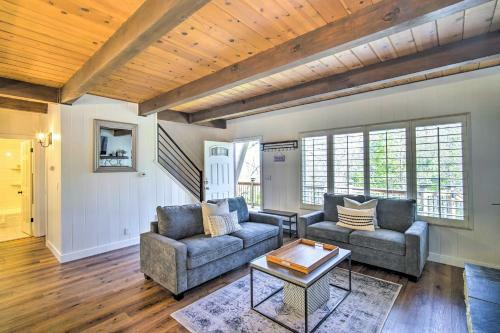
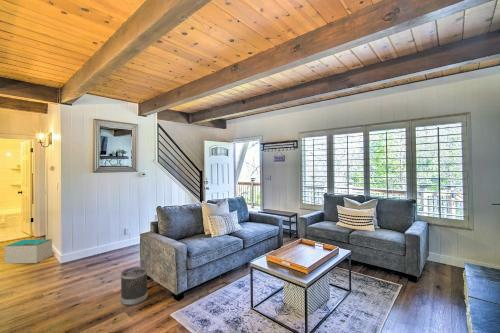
+ wastebasket [120,266,149,306]
+ storage box [4,238,53,265]
